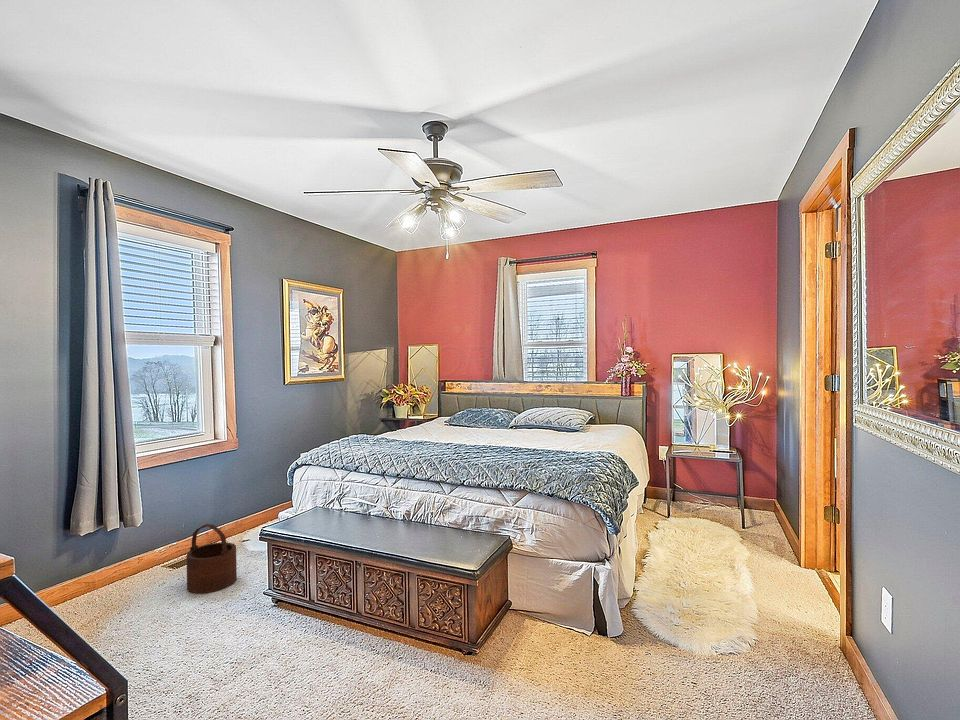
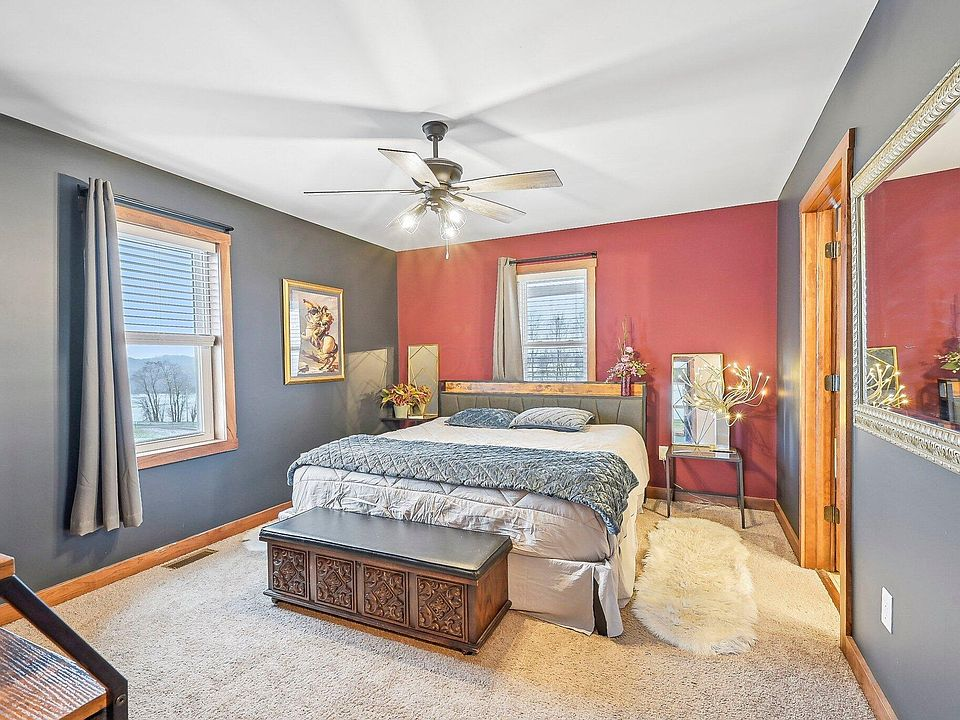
- wooden bucket [186,523,238,595]
